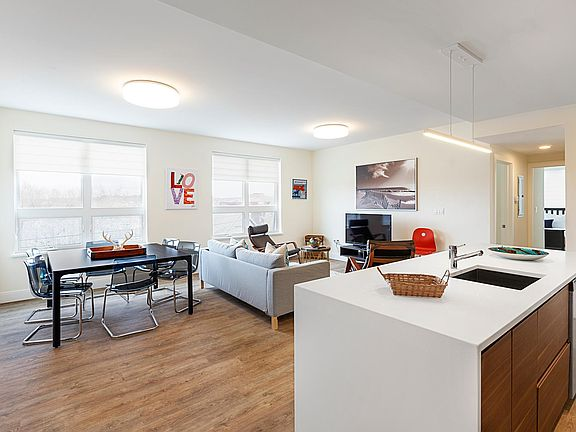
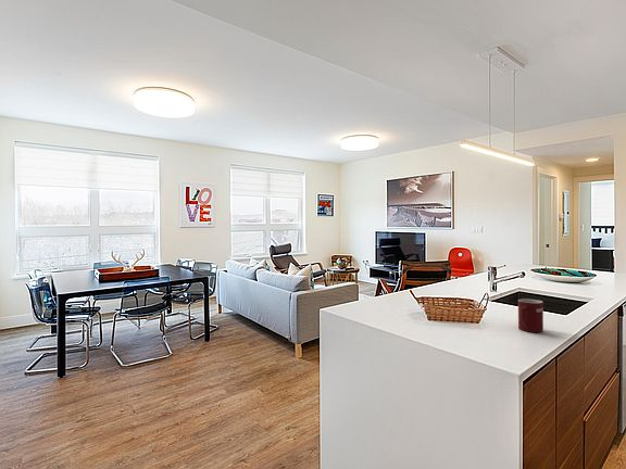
+ mug [517,297,544,333]
